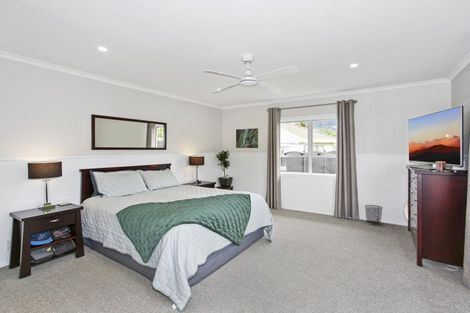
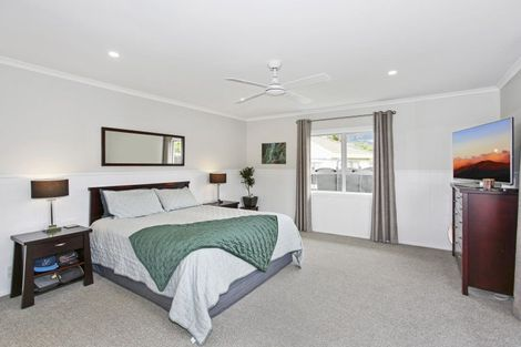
- waste bin [364,204,384,226]
